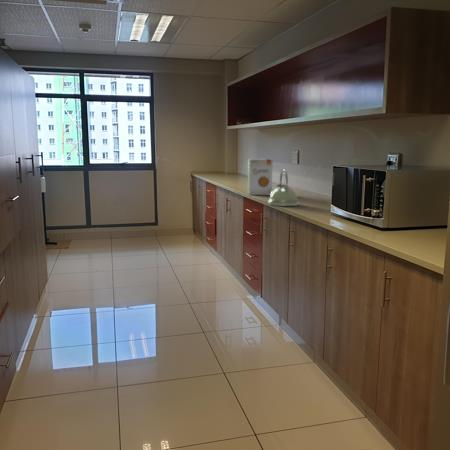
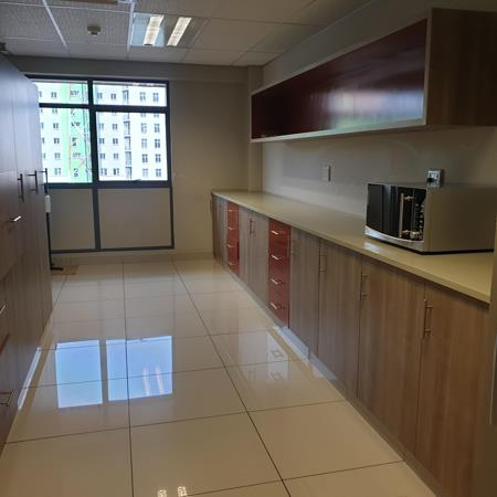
- kettle [267,169,300,207]
- food box [246,158,274,196]
